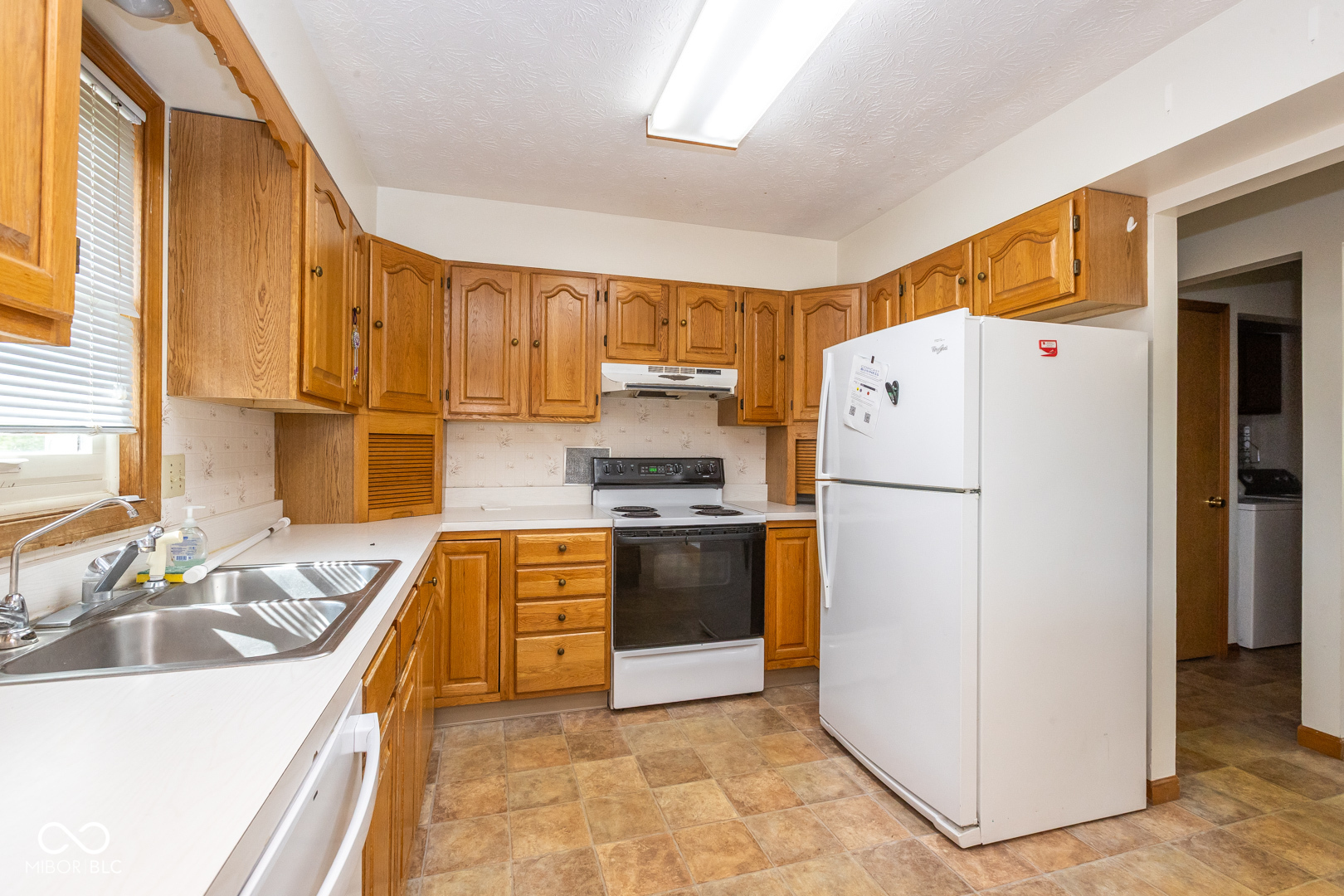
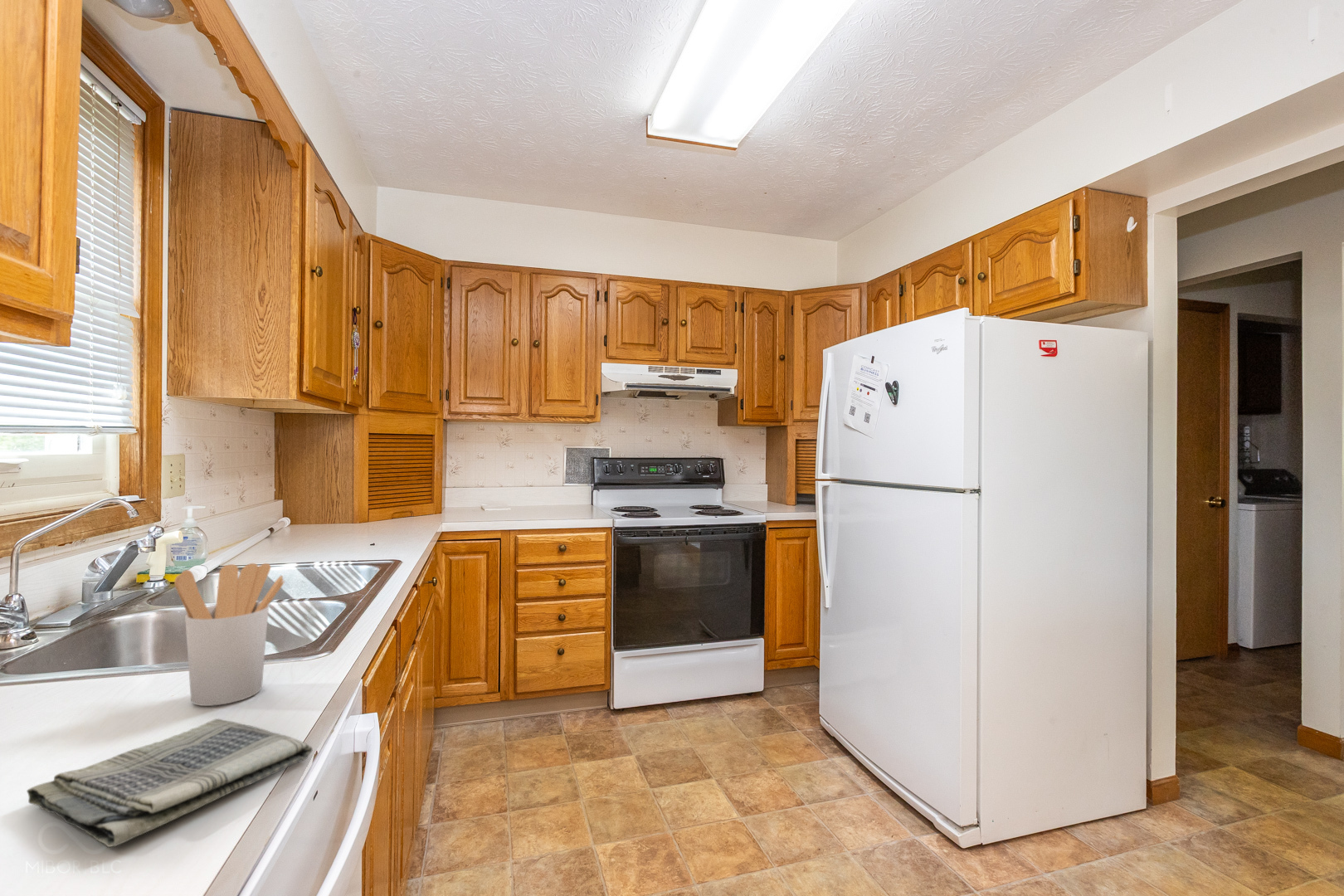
+ dish towel [26,718,314,848]
+ utensil holder [173,562,285,707]
